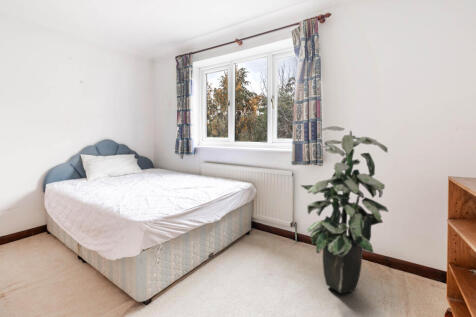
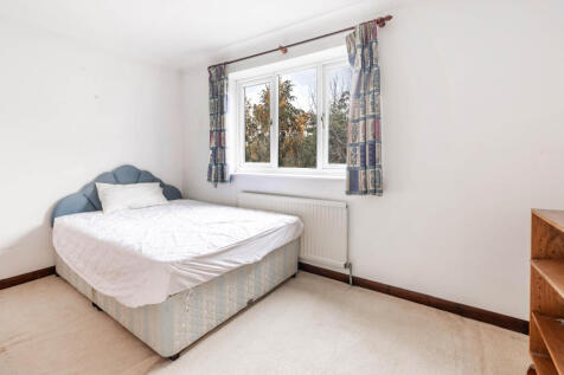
- indoor plant [300,125,390,294]
